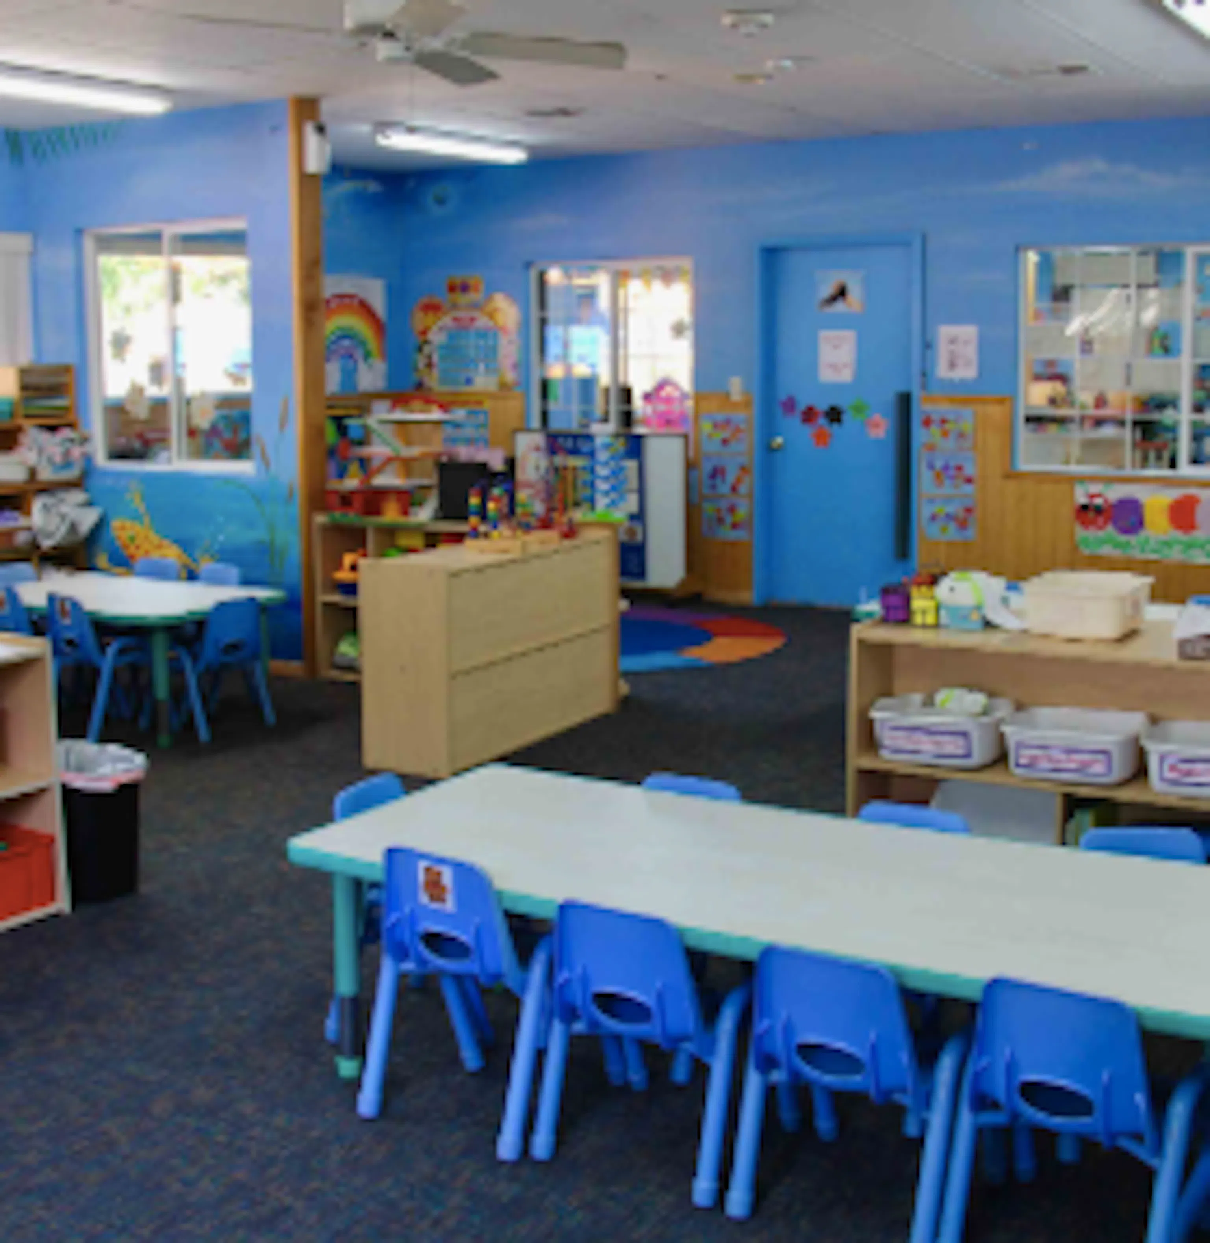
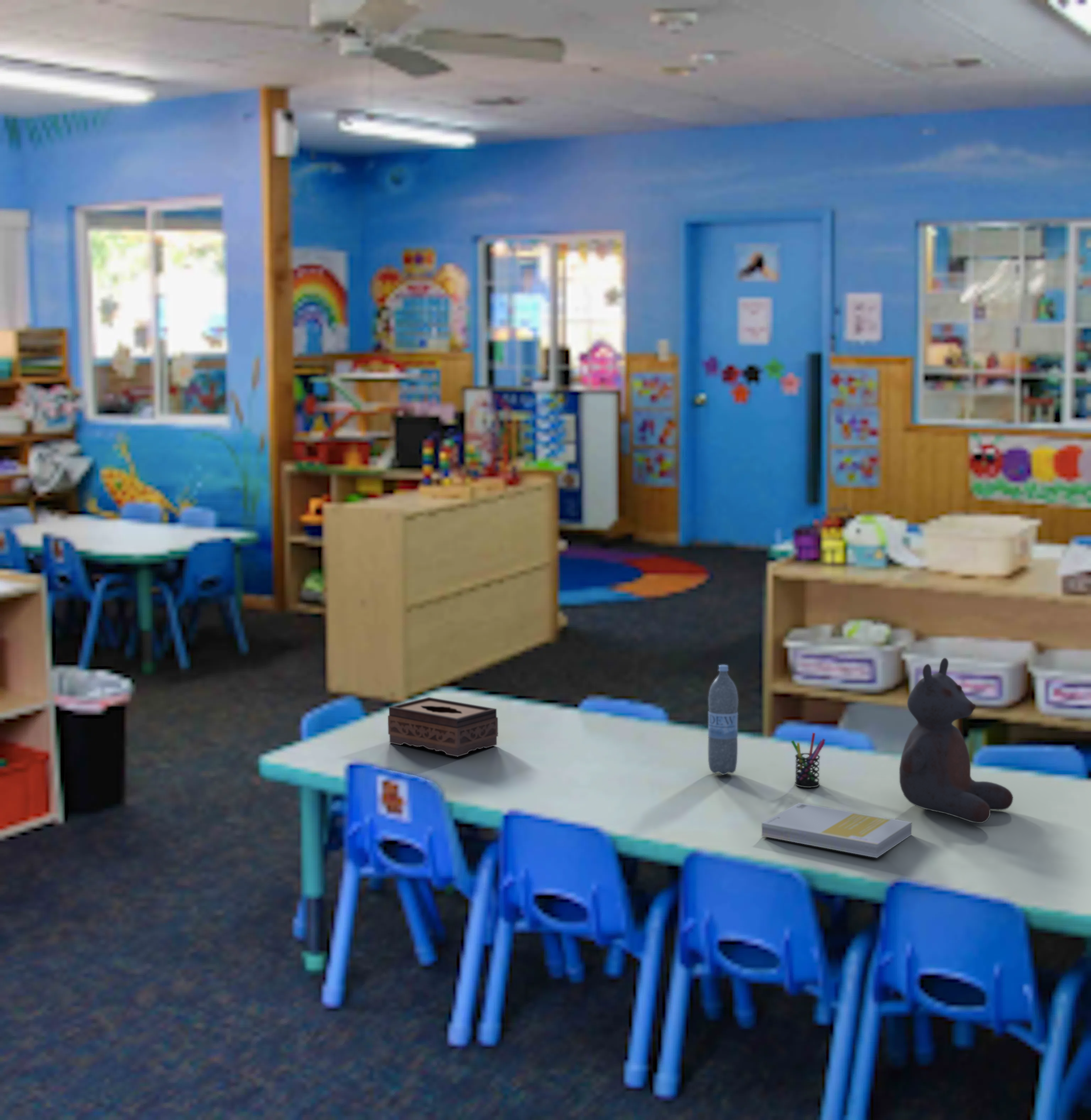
+ tissue box [387,697,498,757]
+ pen holder [791,732,826,788]
+ teddy bear [899,657,1014,824]
+ book [760,802,912,858]
+ water bottle [707,665,739,775]
